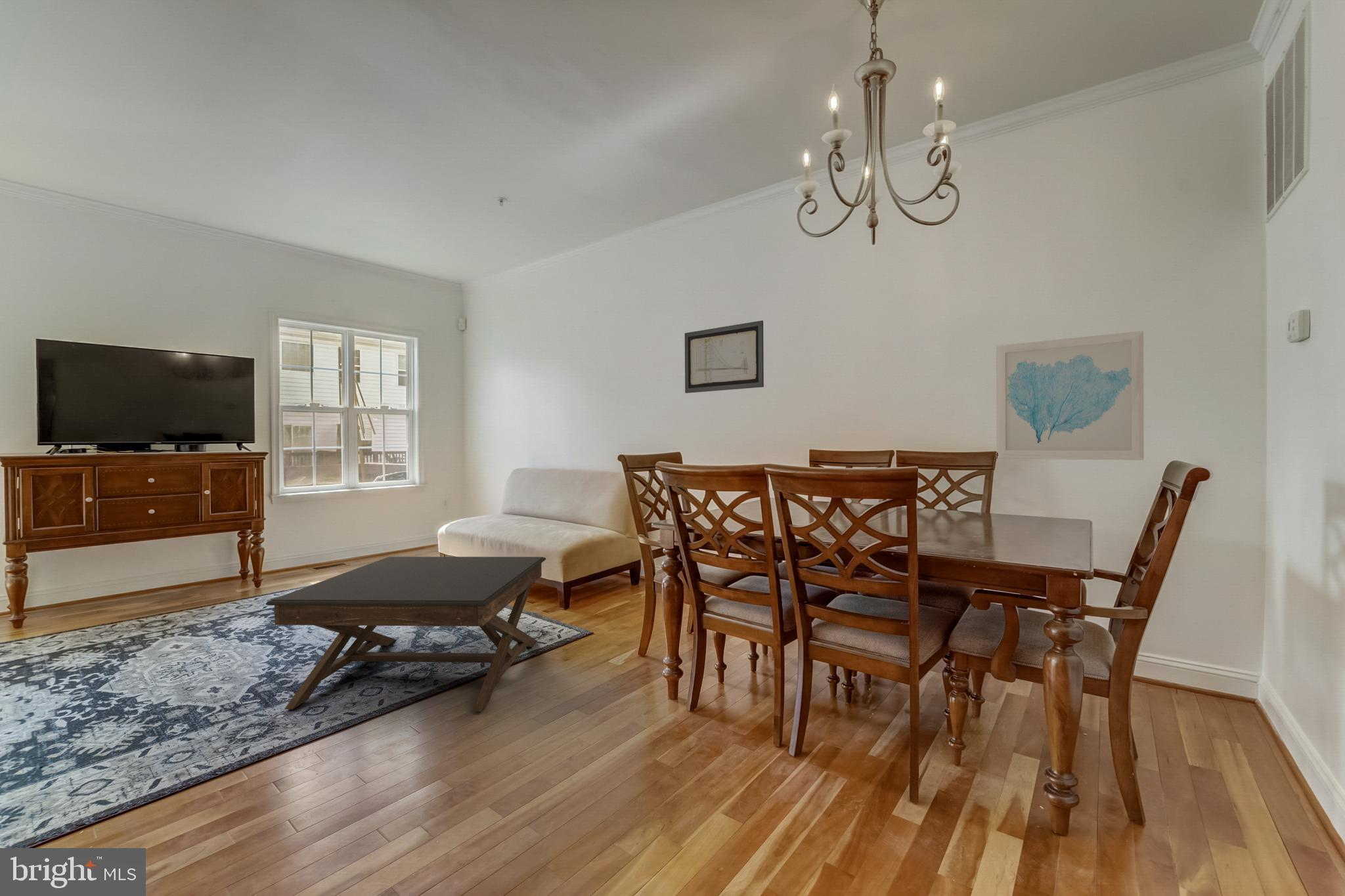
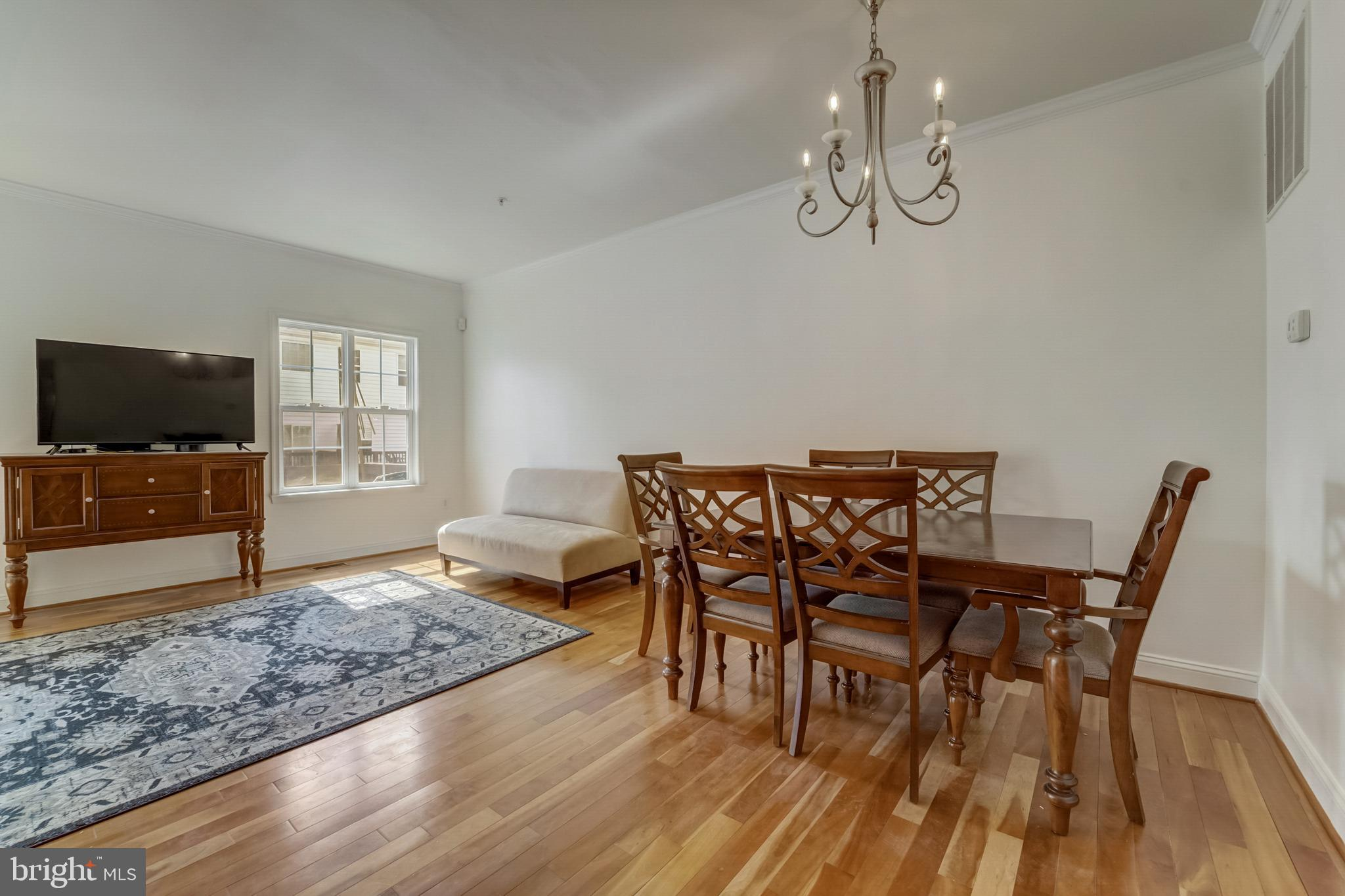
- wall art [684,320,764,394]
- coffee table [265,556,546,712]
- wall art [996,330,1144,461]
